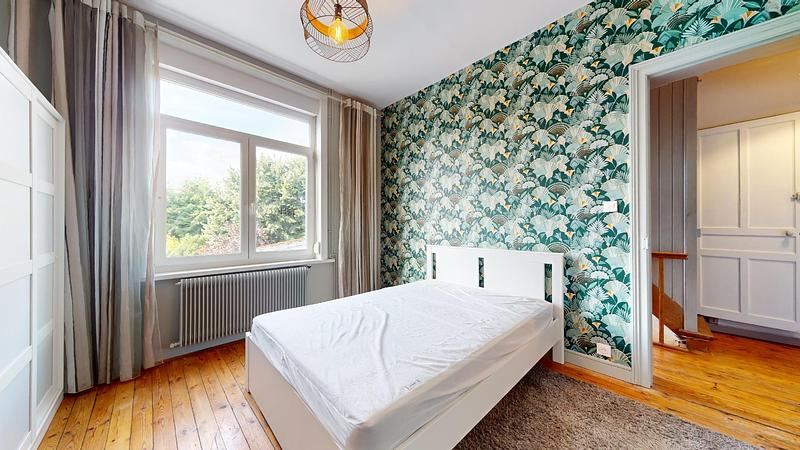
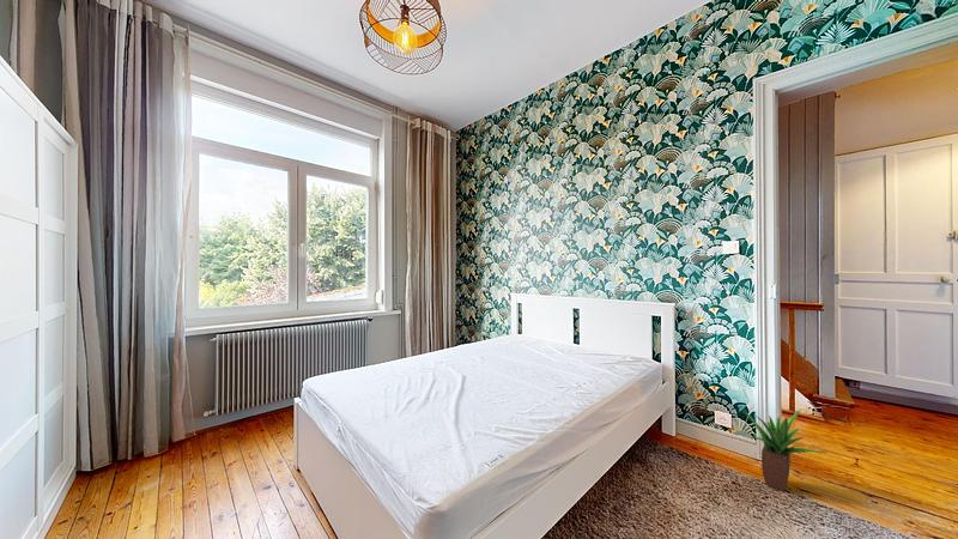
+ potted plant [742,408,826,492]
